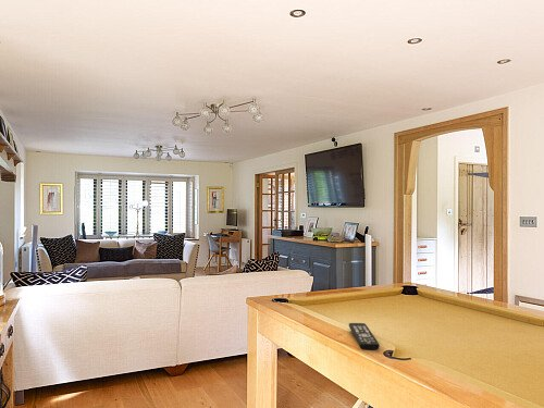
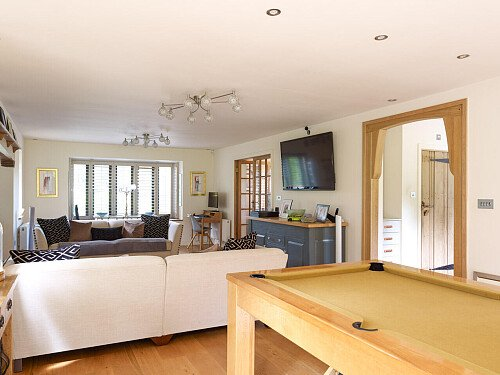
- remote control [348,322,381,351]
